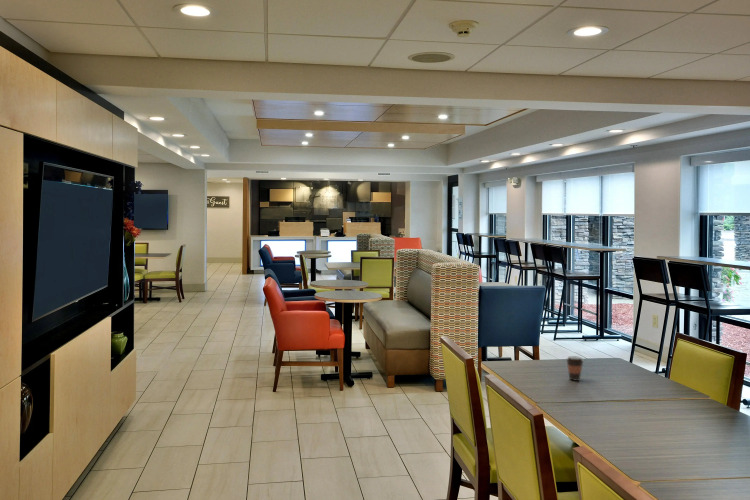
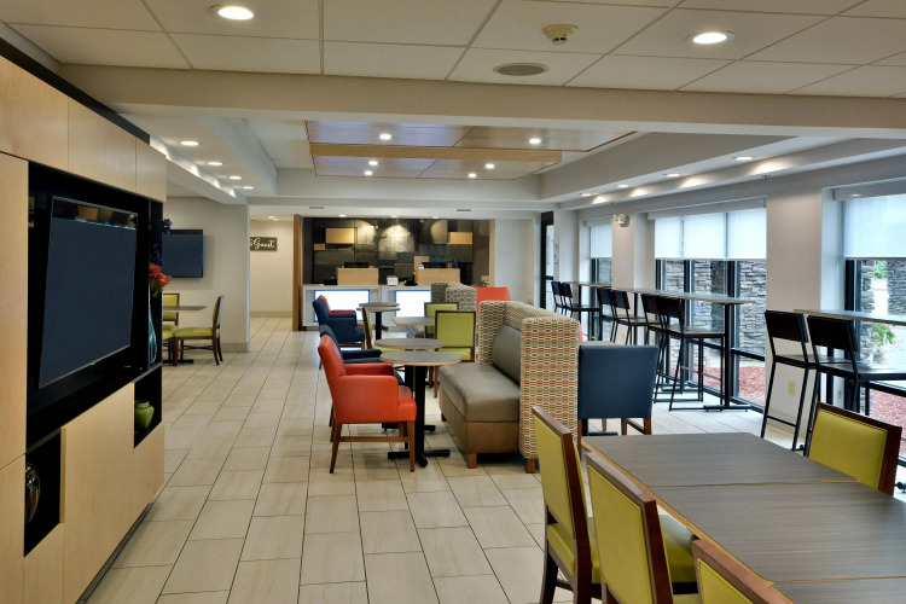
- coffee cup [565,355,585,382]
